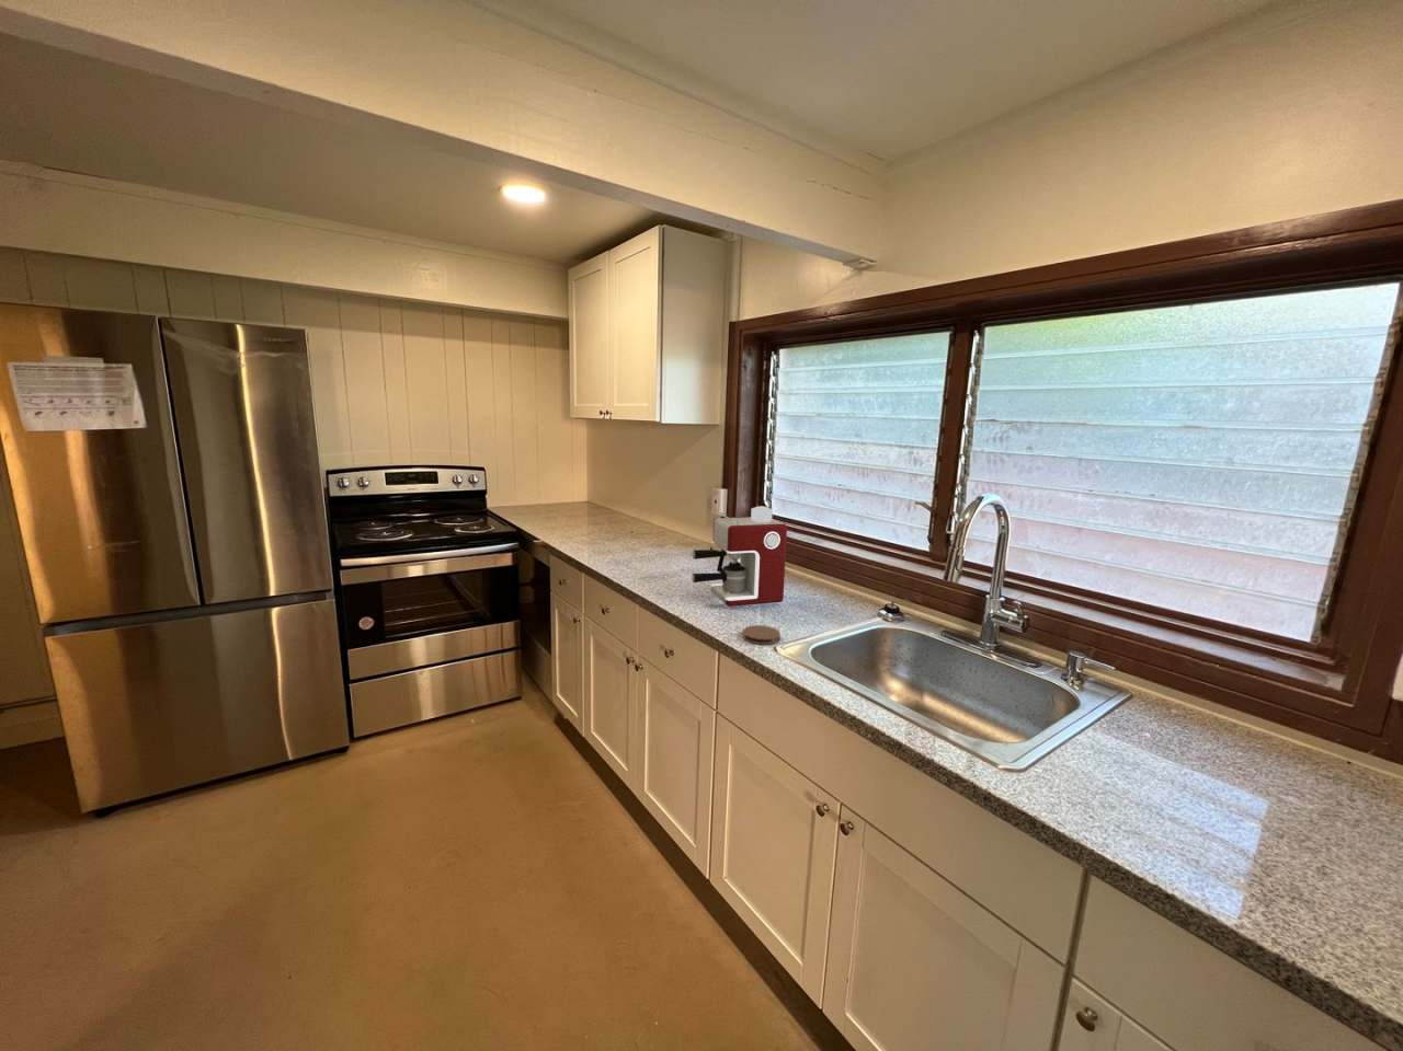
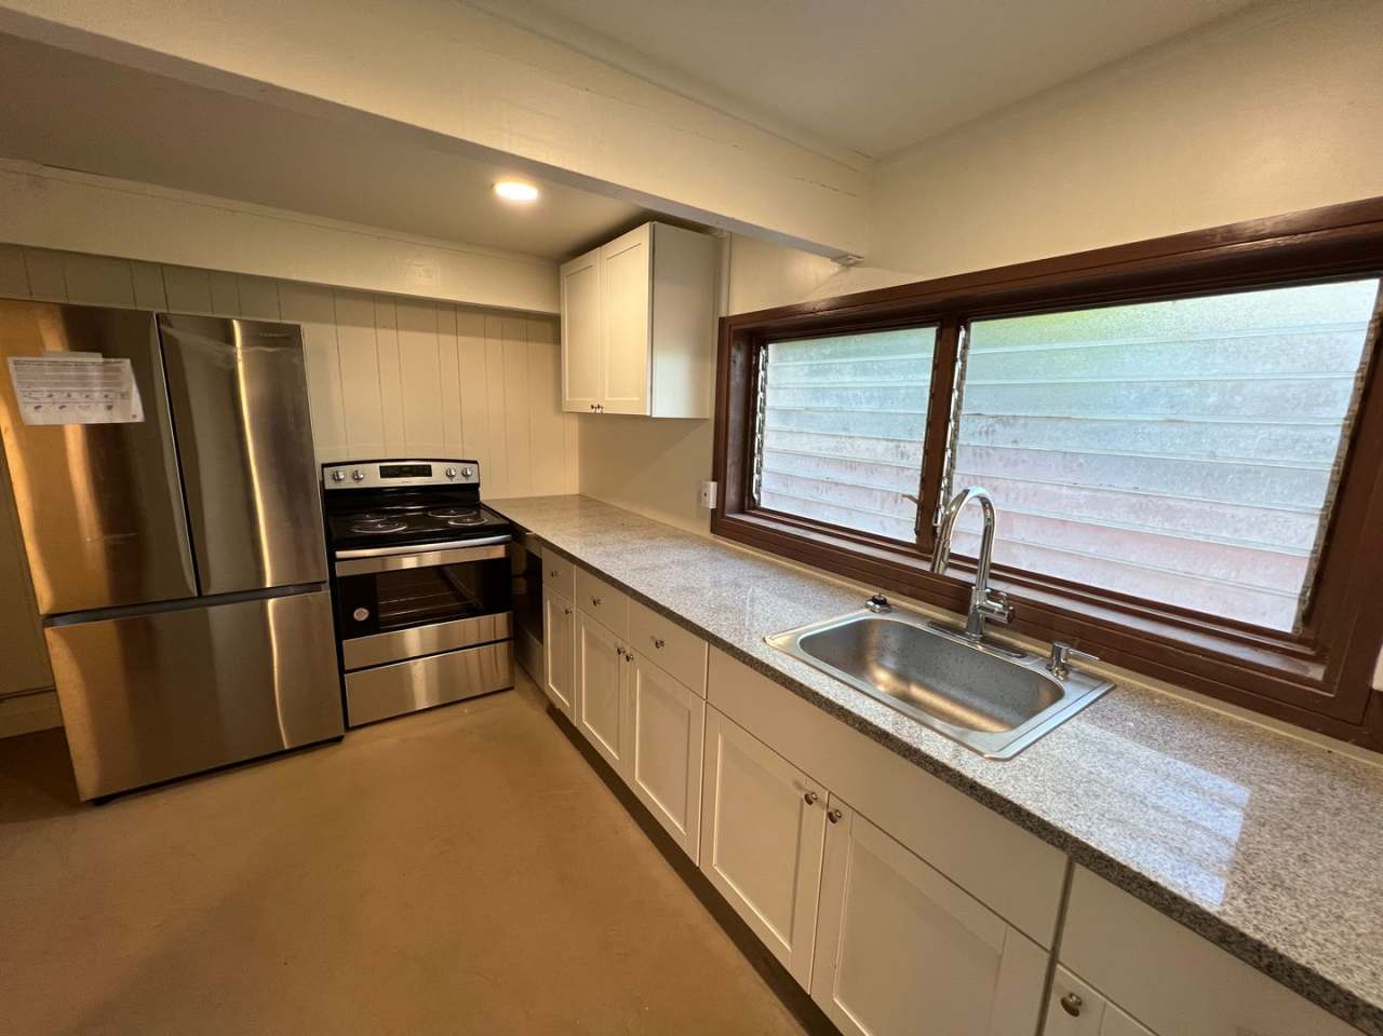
- coaster [742,624,781,646]
- coffee maker [690,505,788,607]
